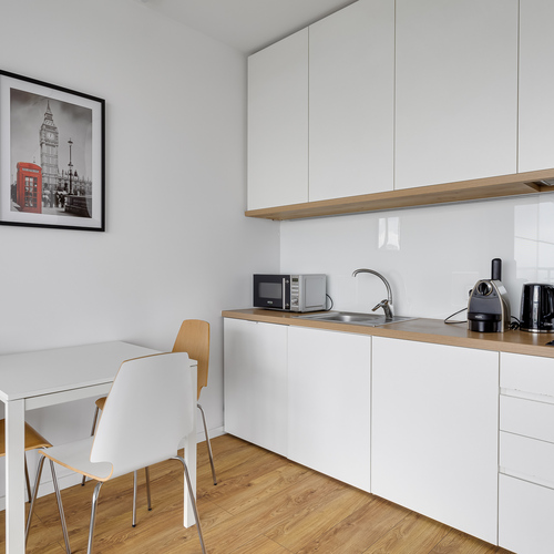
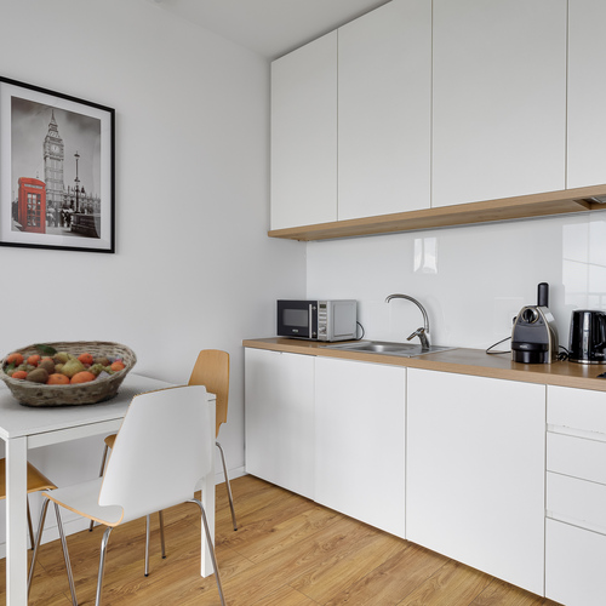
+ fruit basket [0,339,138,407]
